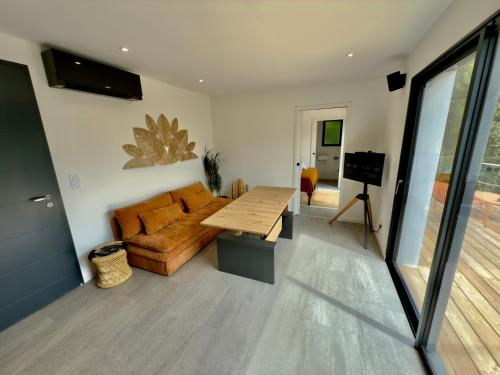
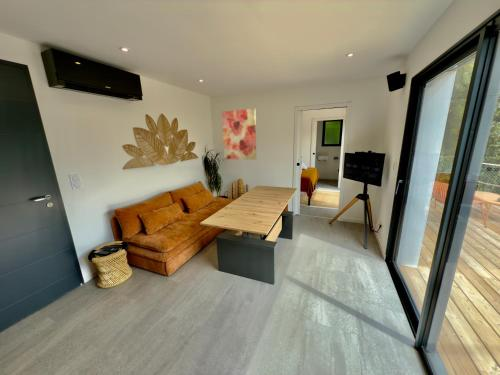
+ wall art [221,108,257,160]
